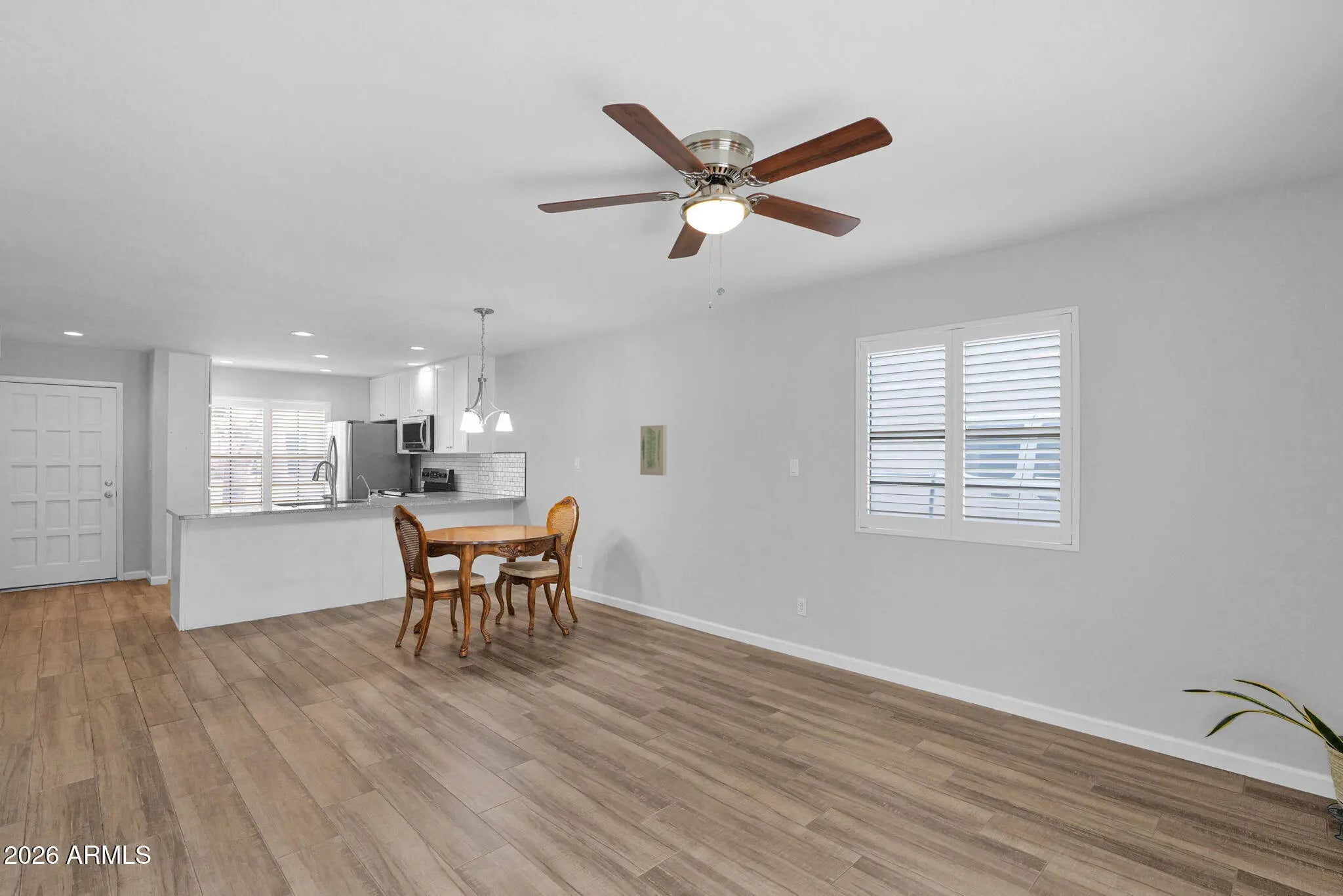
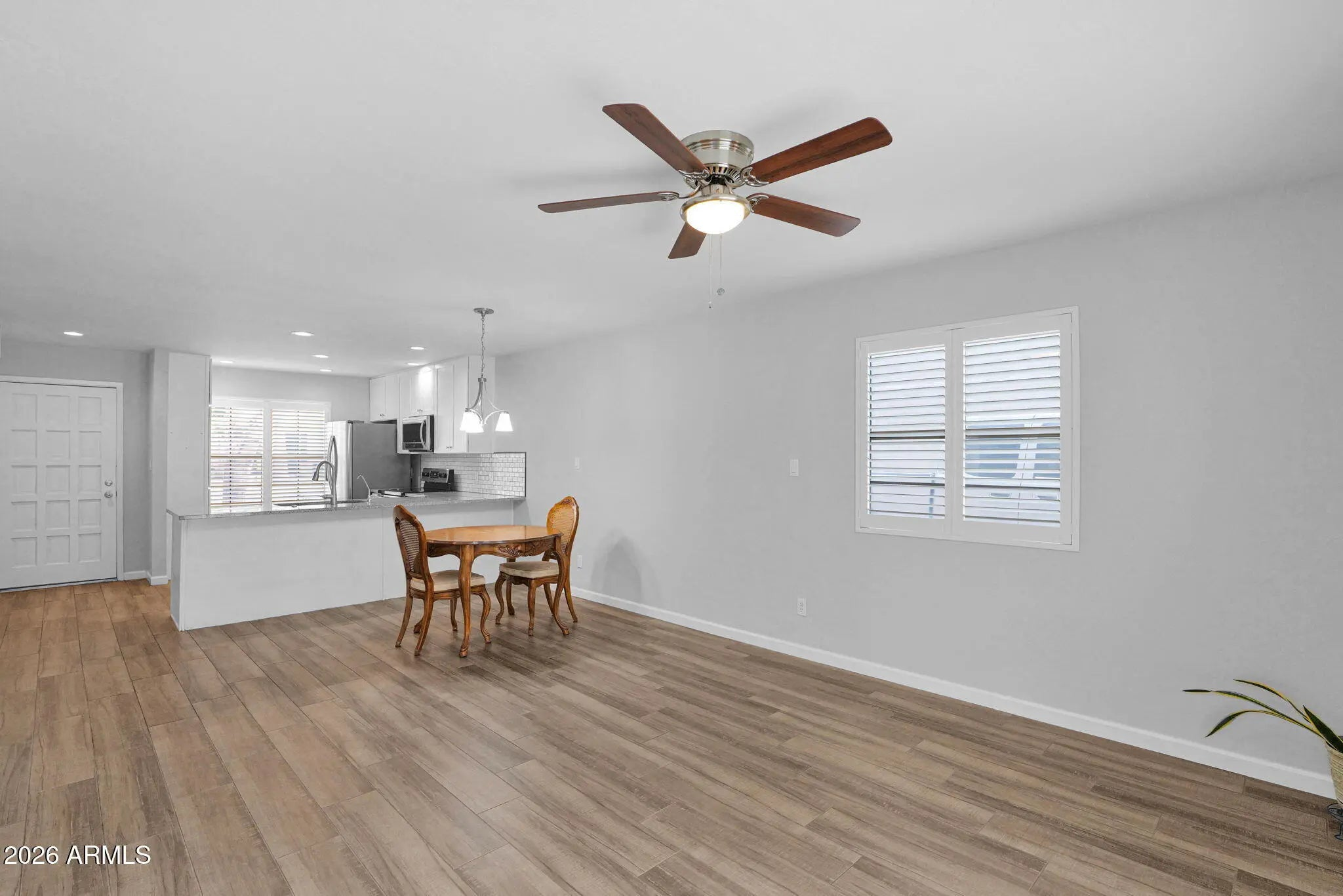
- wall art [640,425,668,476]
